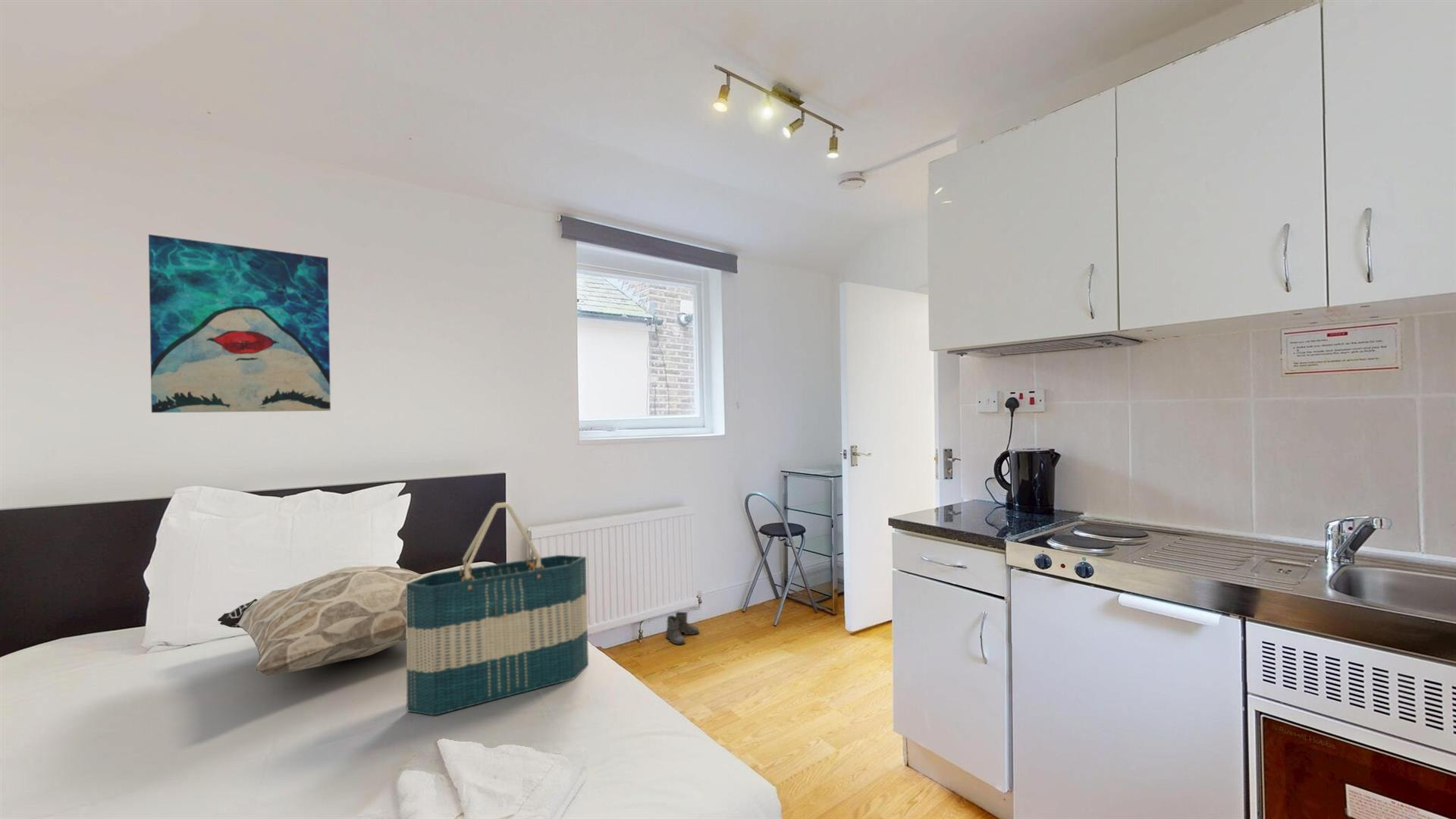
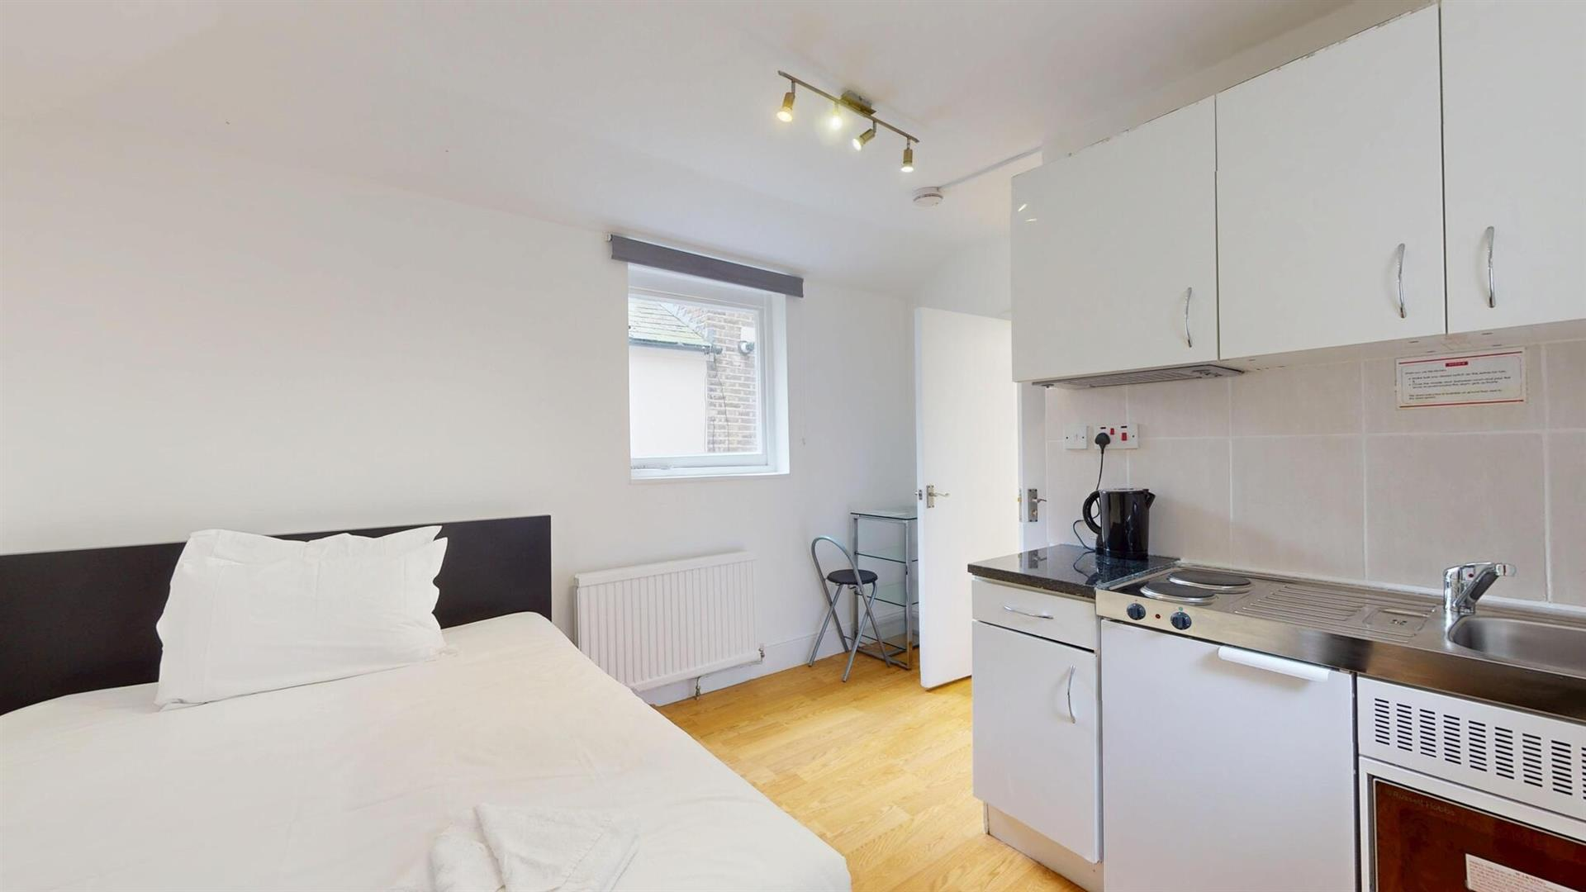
- tote bag [406,501,589,717]
- wall art [148,234,331,413]
- boots [665,611,700,645]
- decorative pillow [217,565,425,676]
